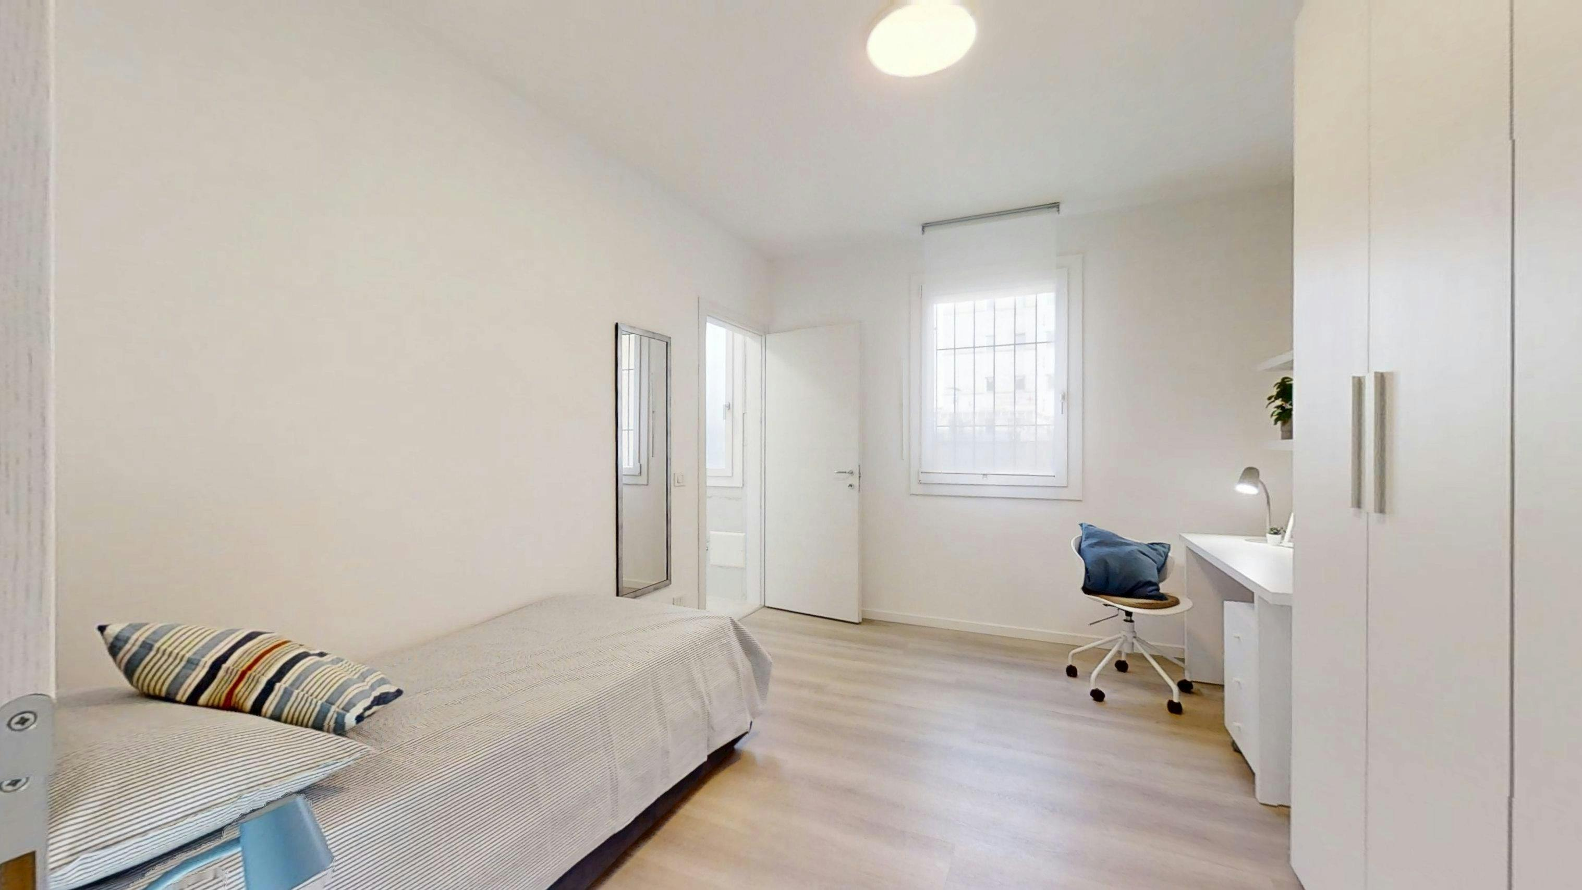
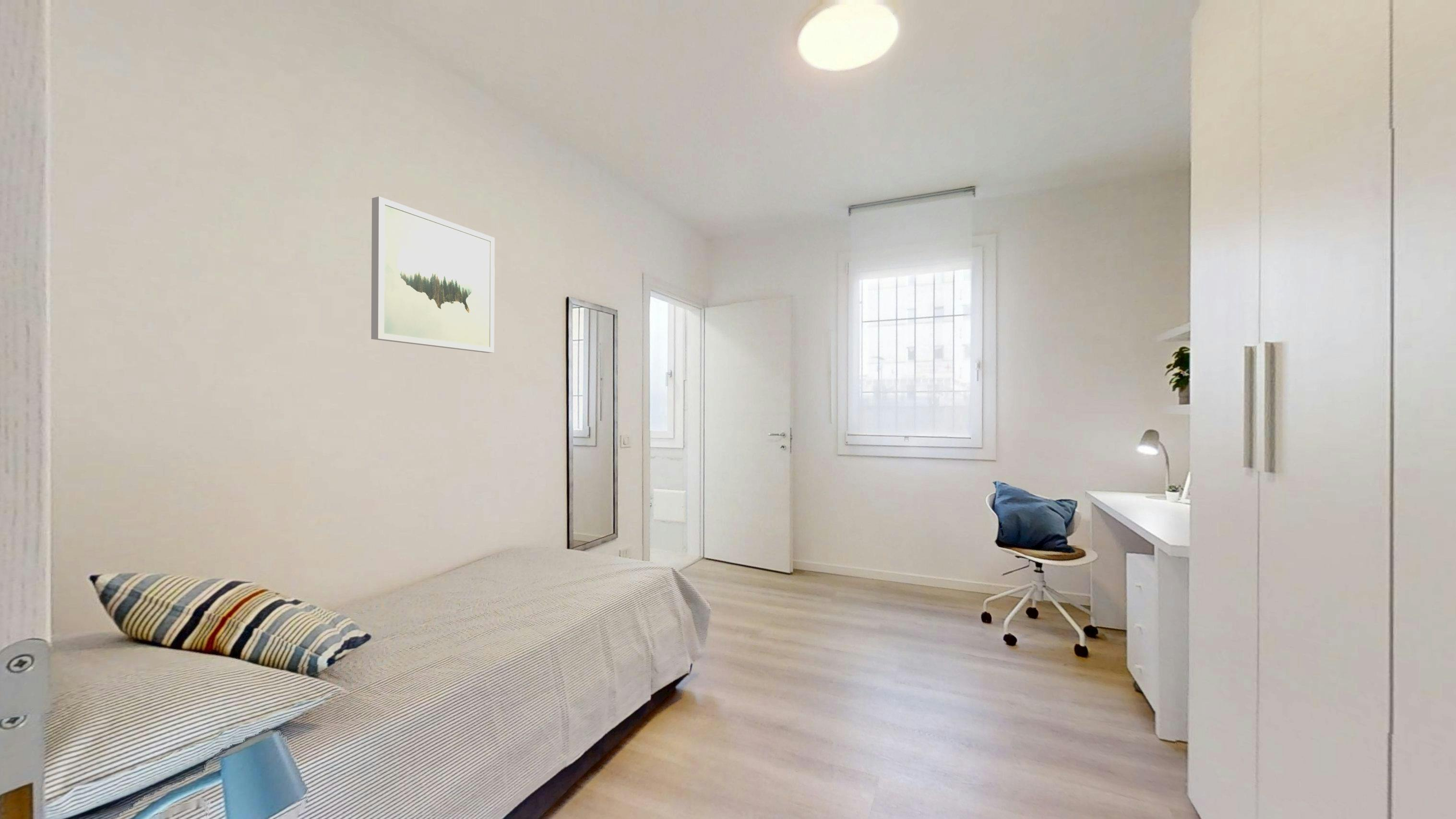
+ wall art [370,196,495,354]
